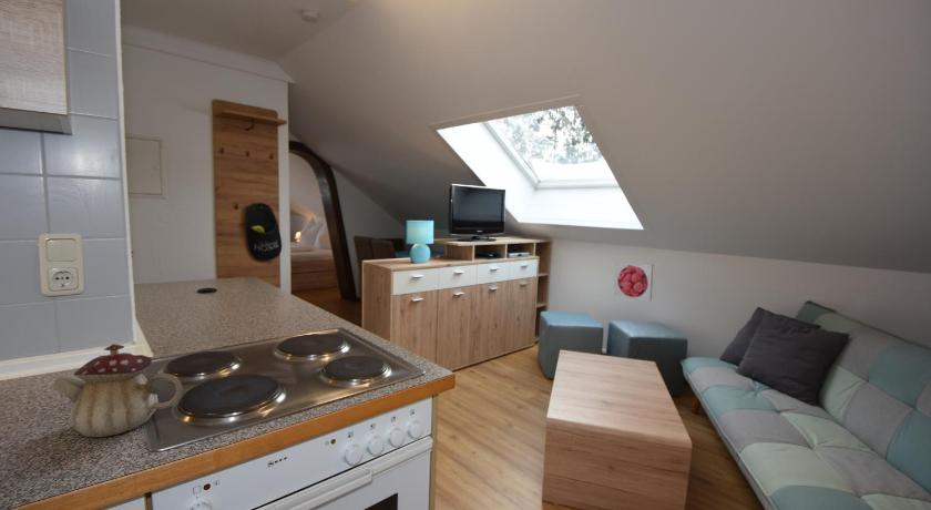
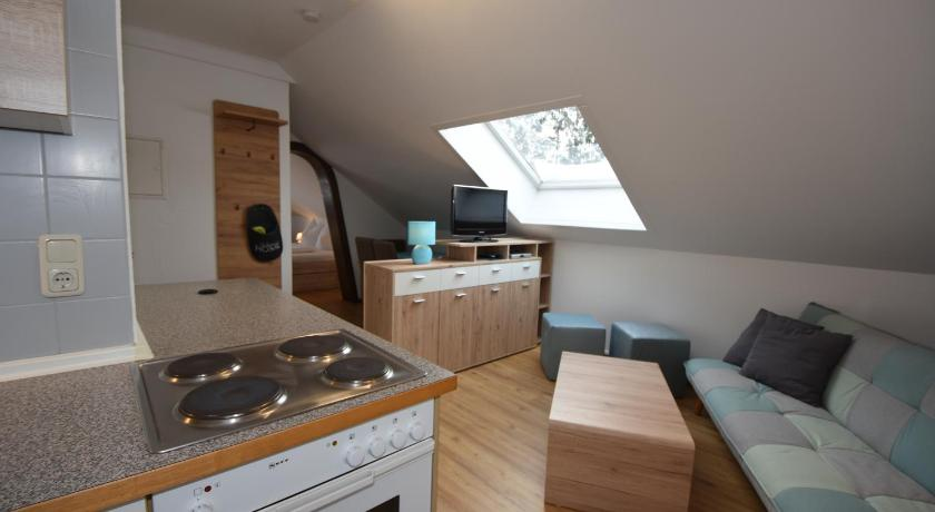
- teapot [50,343,184,438]
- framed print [613,261,654,303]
